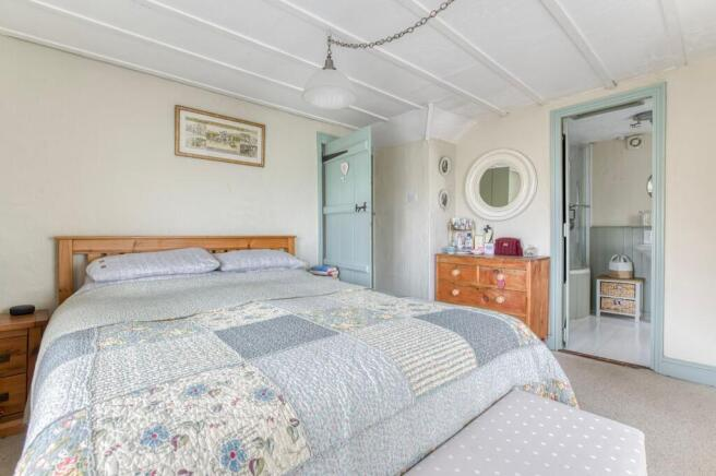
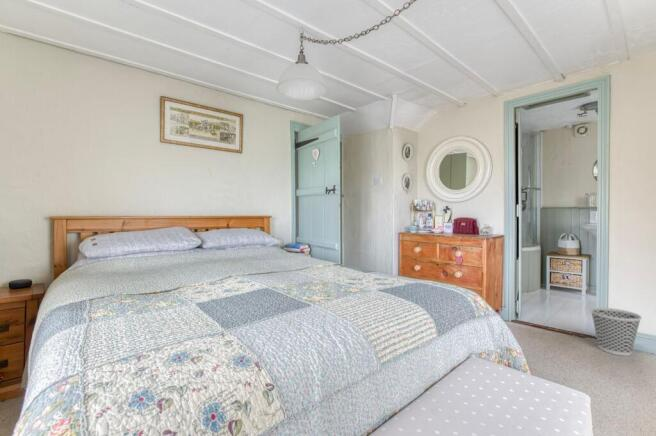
+ wastebasket [589,306,643,357]
